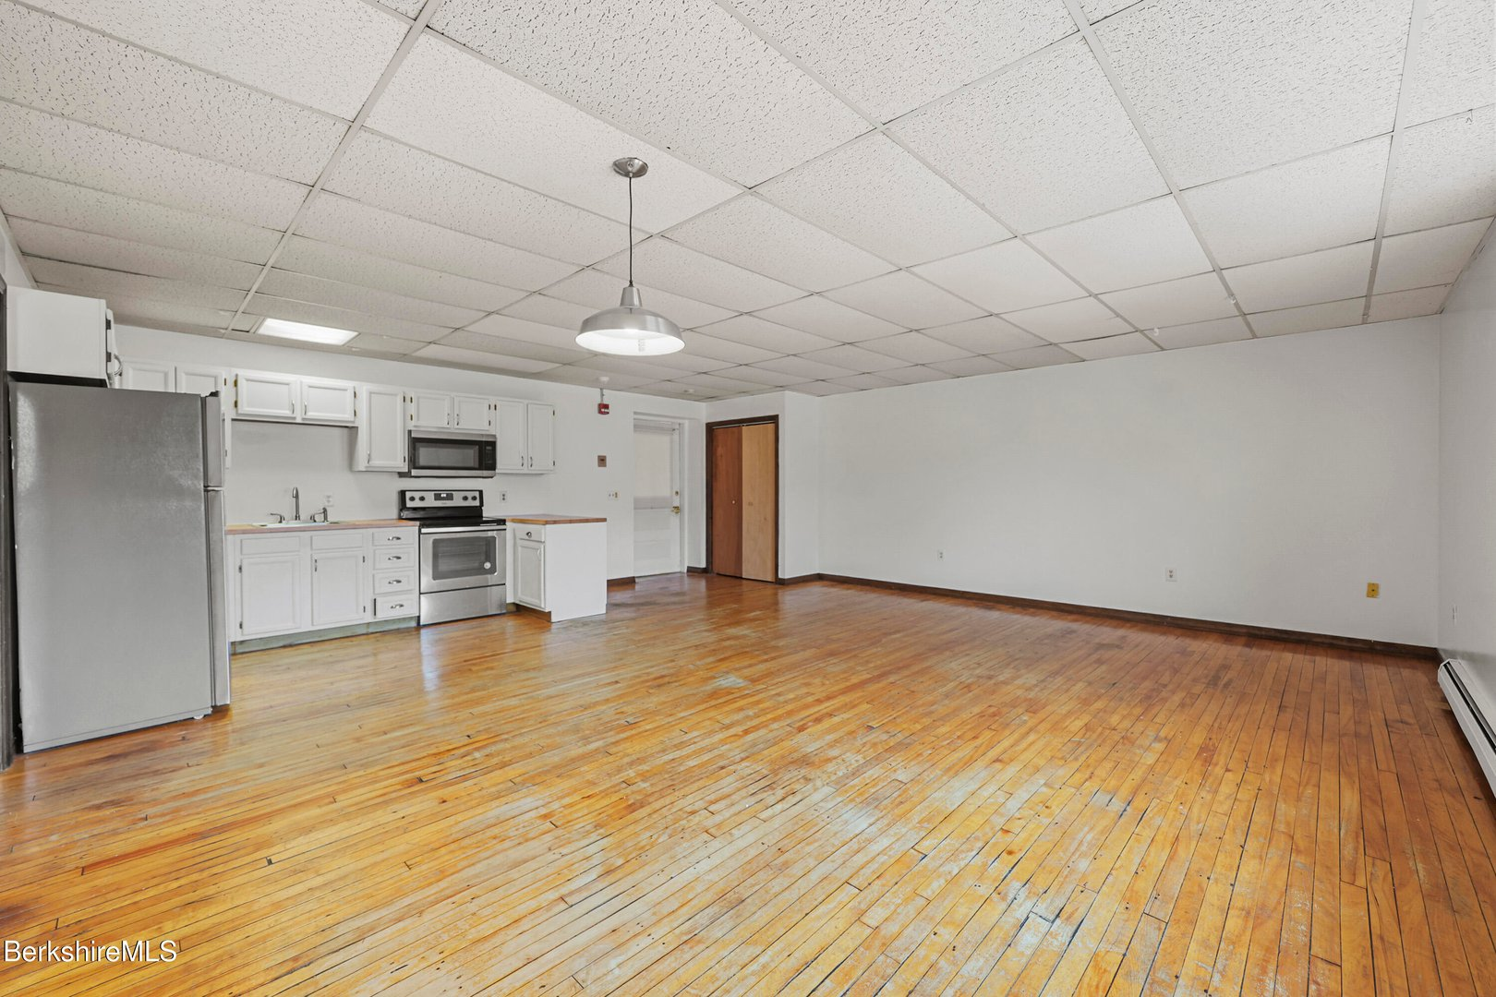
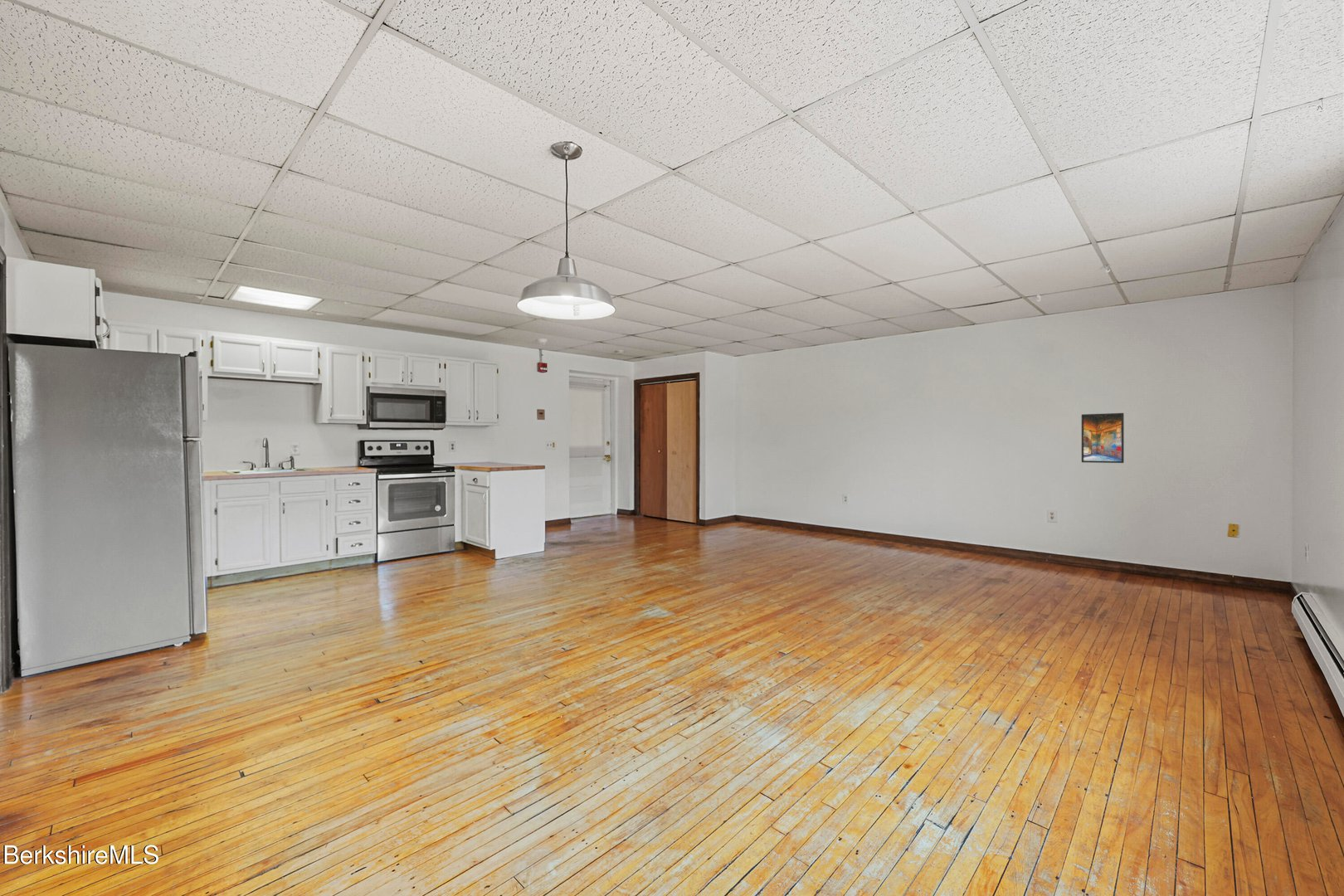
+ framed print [1081,412,1125,464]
